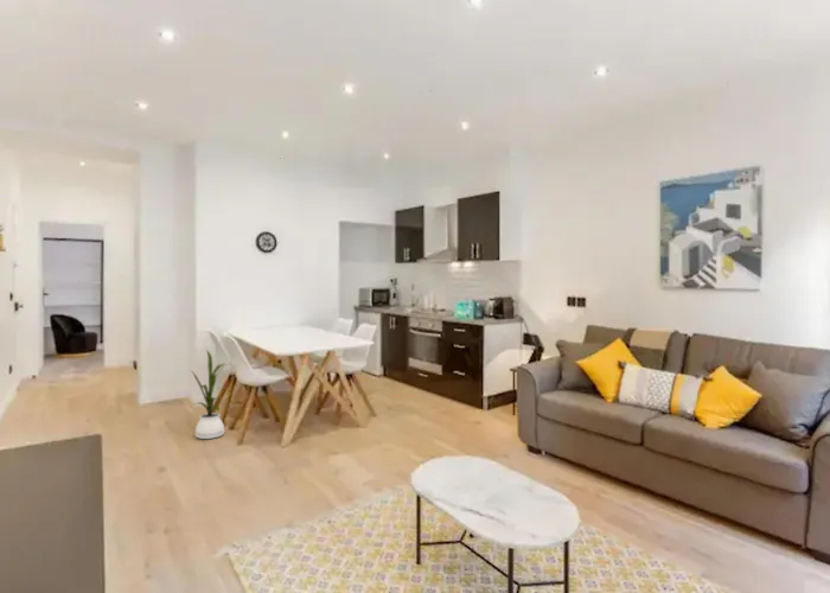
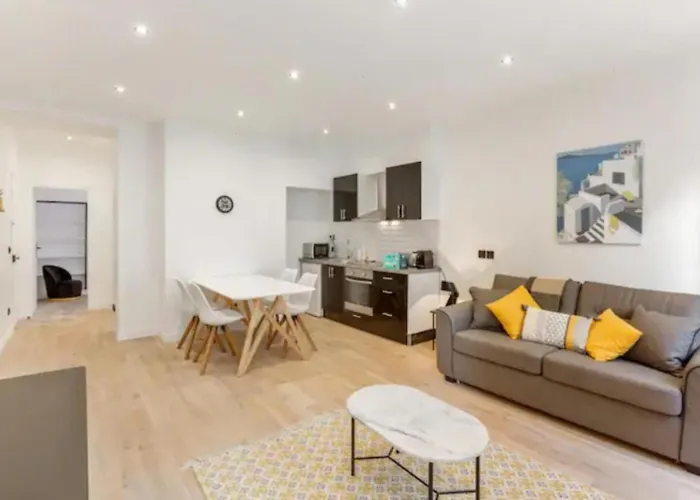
- house plant [190,349,230,440]
